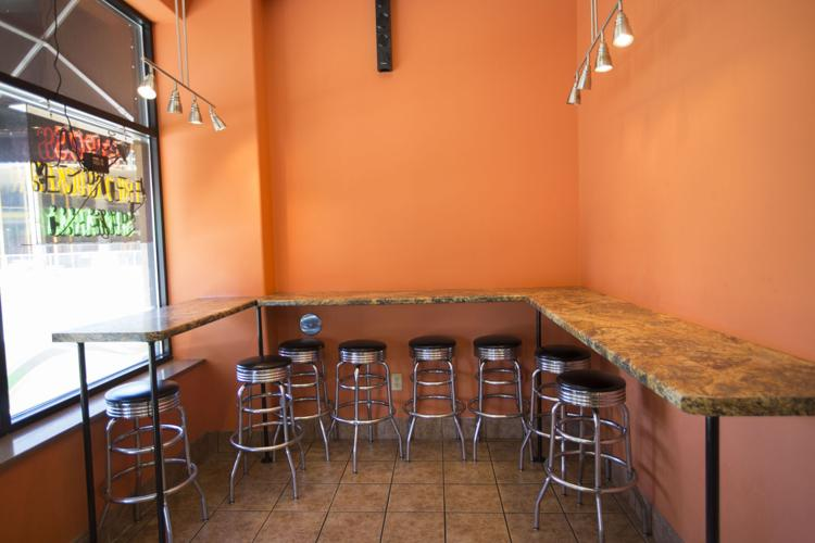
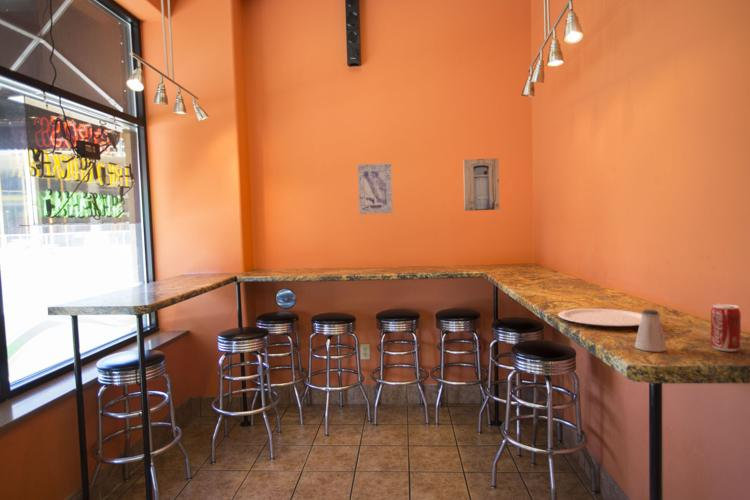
+ wall art [462,157,500,212]
+ plate [557,308,642,328]
+ beverage can [710,302,742,352]
+ saltshaker [634,309,668,353]
+ wall art [357,162,394,215]
